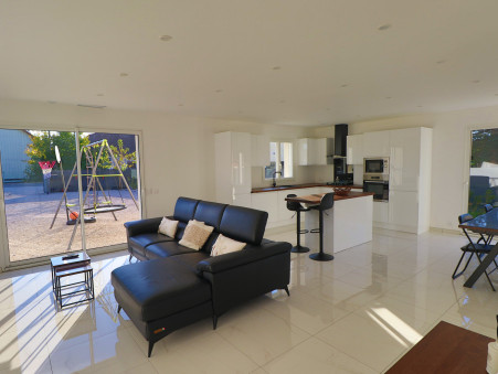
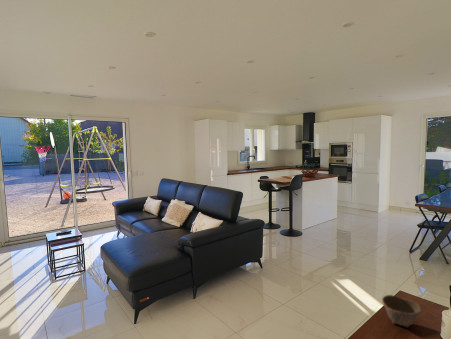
+ bowl [381,294,422,328]
